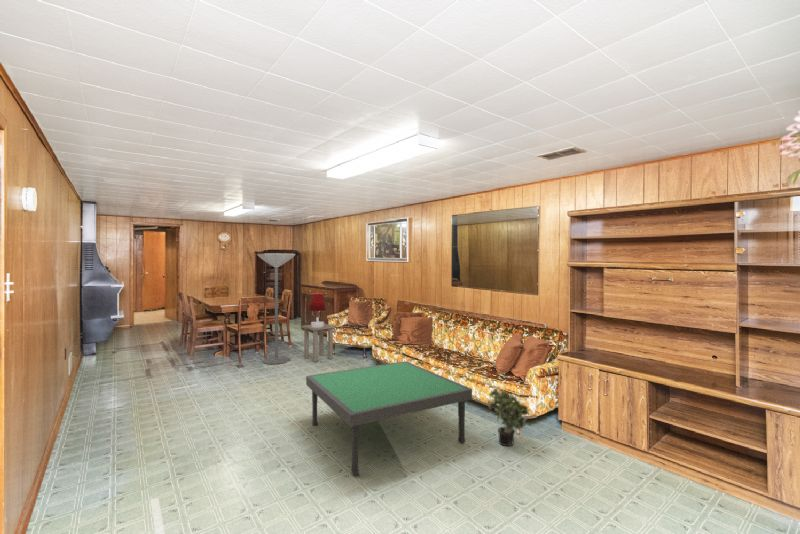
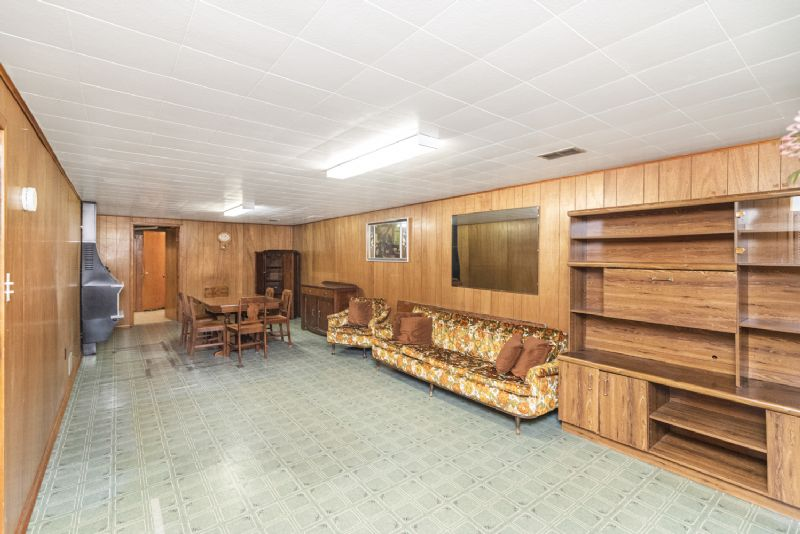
- coffee table [305,360,473,477]
- side table [300,323,337,363]
- floor lamp [256,252,296,365]
- table lamp [308,293,327,328]
- potted plant [486,386,531,447]
